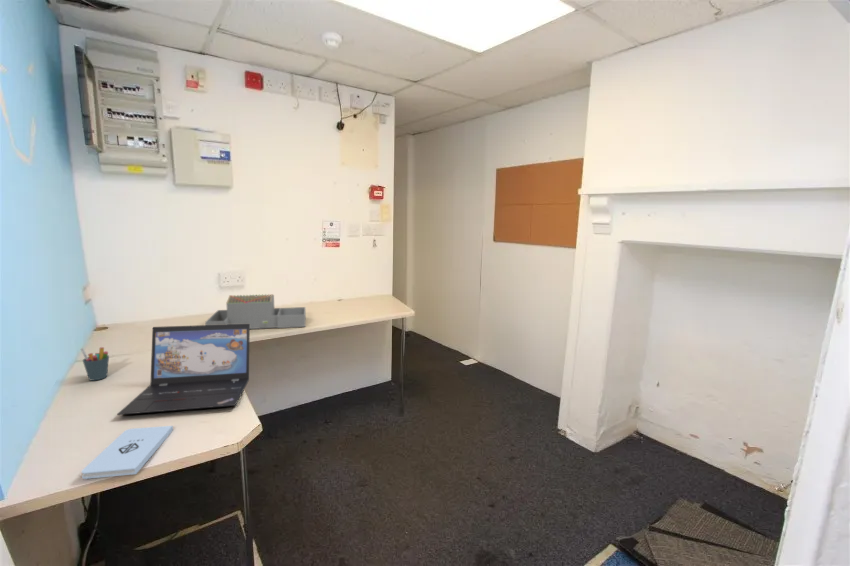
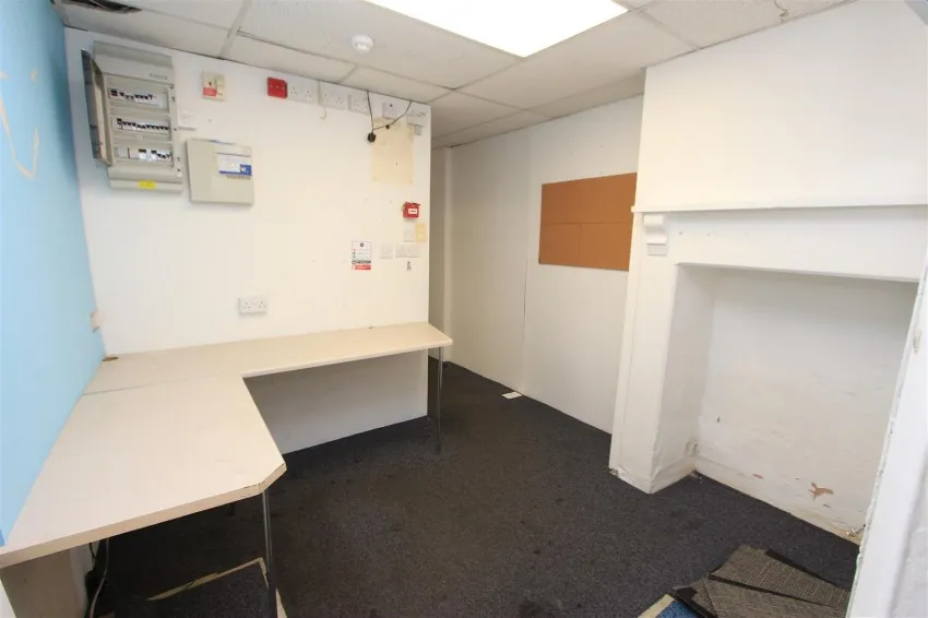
- pen holder [80,346,110,382]
- architectural model [204,293,307,330]
- notepad [81,425,174,480]
- laptop [116,324,251,416]
